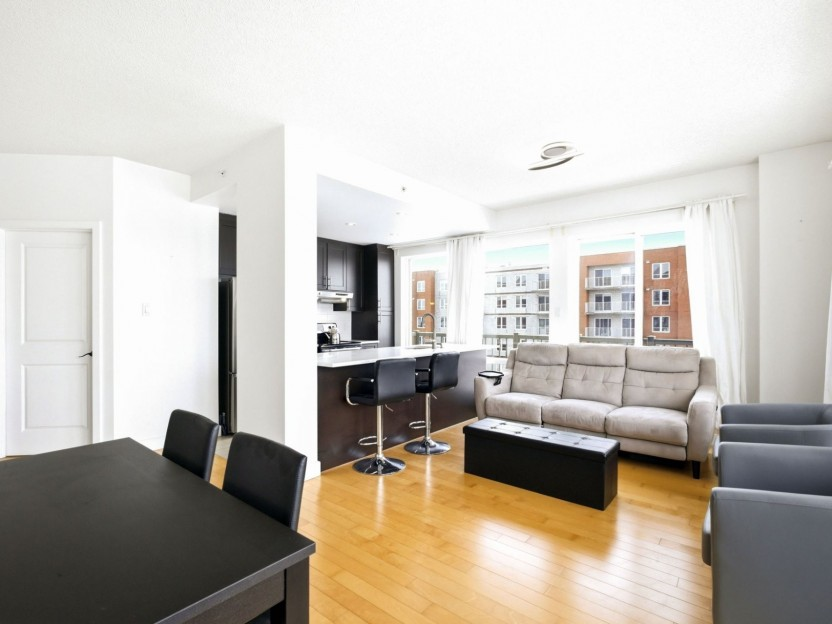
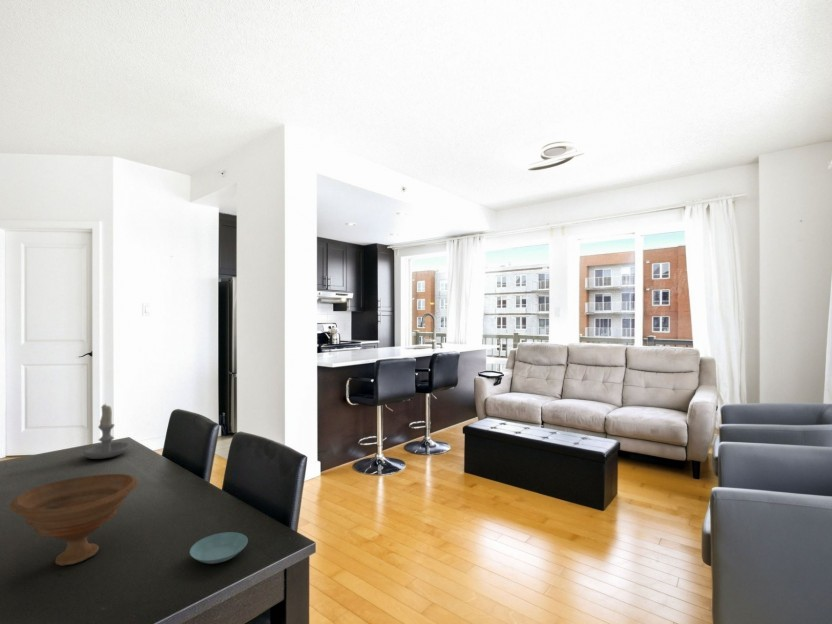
+ bowl [8,473,139,567]
+ saucer [189,531,249,565]
+ candle [82,402,130,460]
